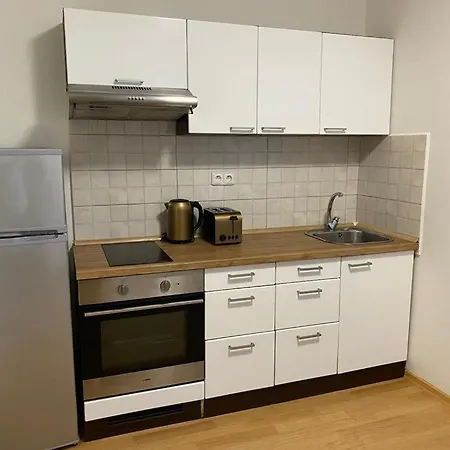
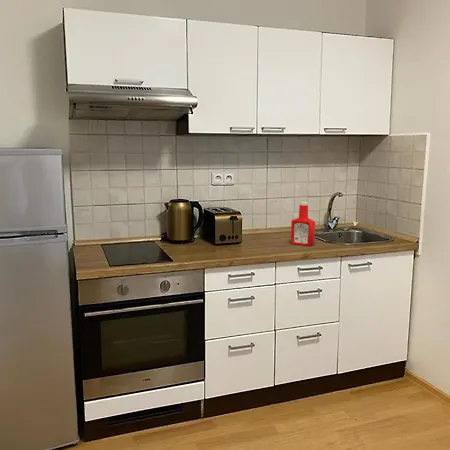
+ soap bottle [290,201,316,247]
